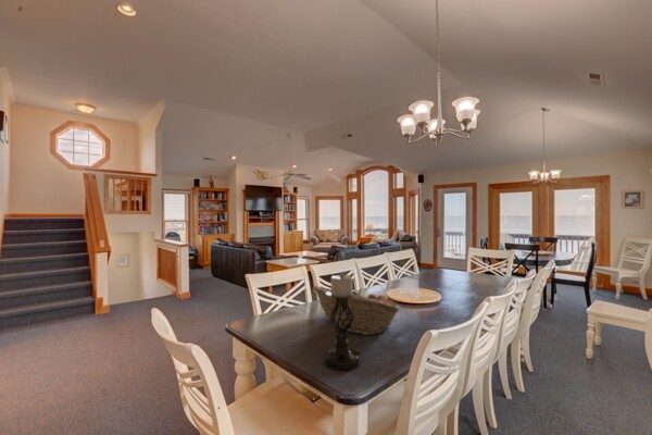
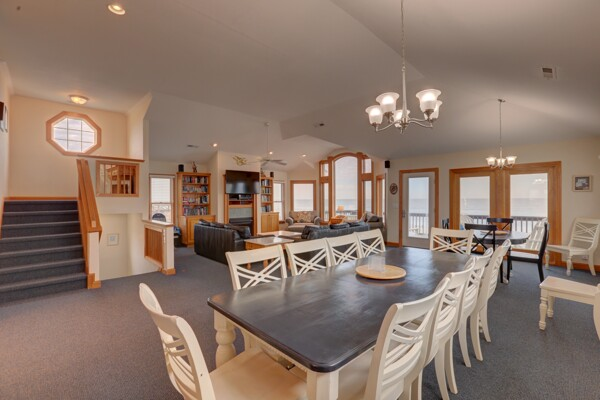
- candle holder [322,272,362,371]
- fruit basket [311,285,402,336]
